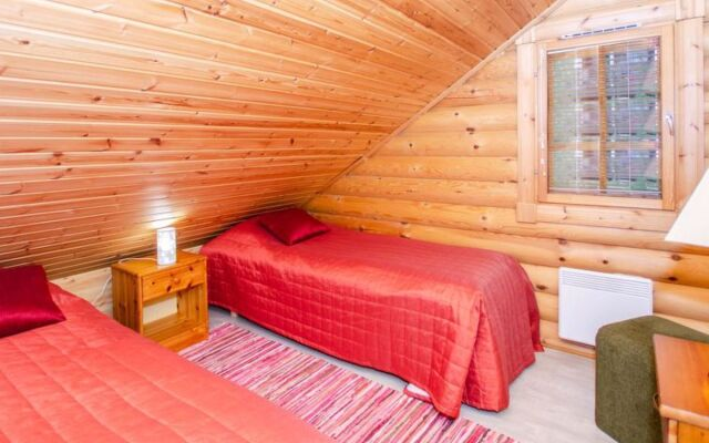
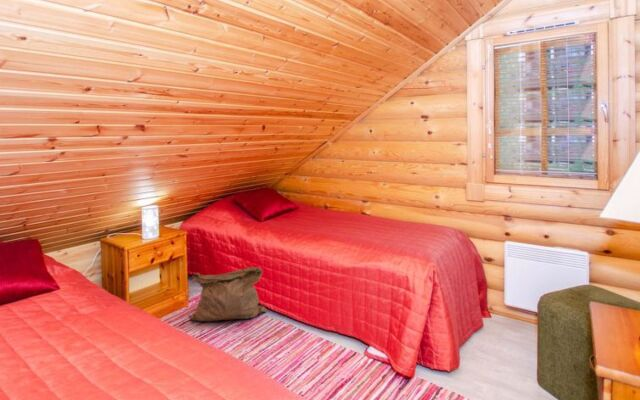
+ bag [188,266,268,322]
